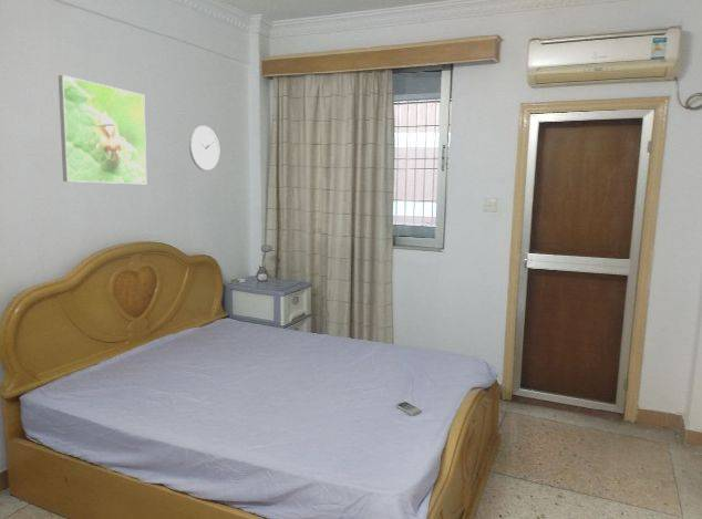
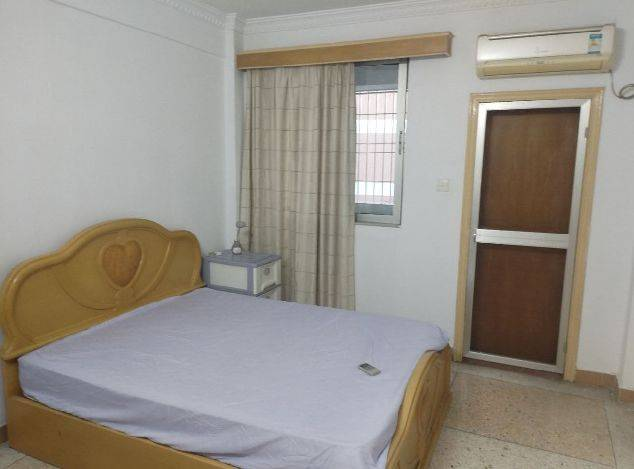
- wall clock [188,125,220,172]
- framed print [58,74,147,185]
